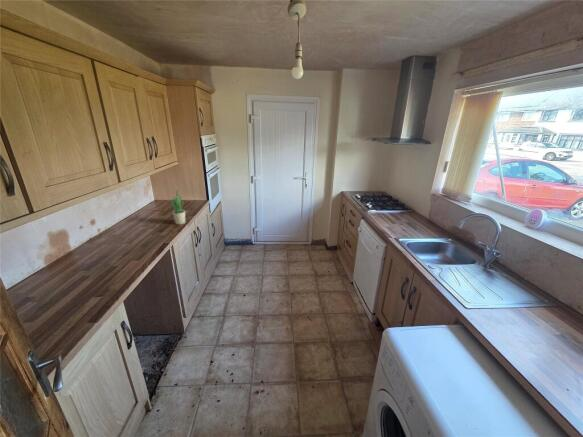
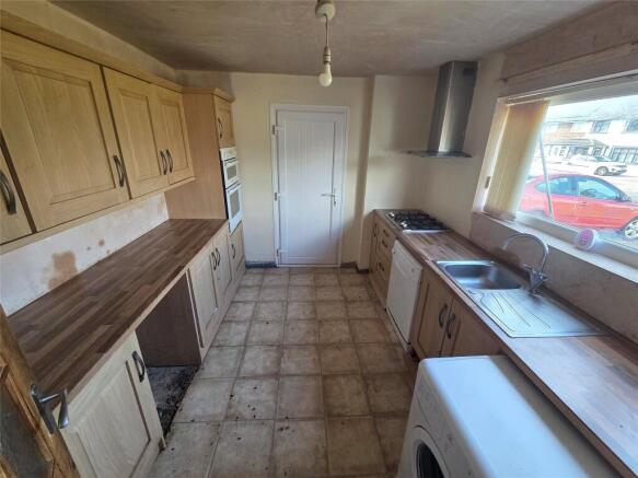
- potted plant [168,191,186,225]
